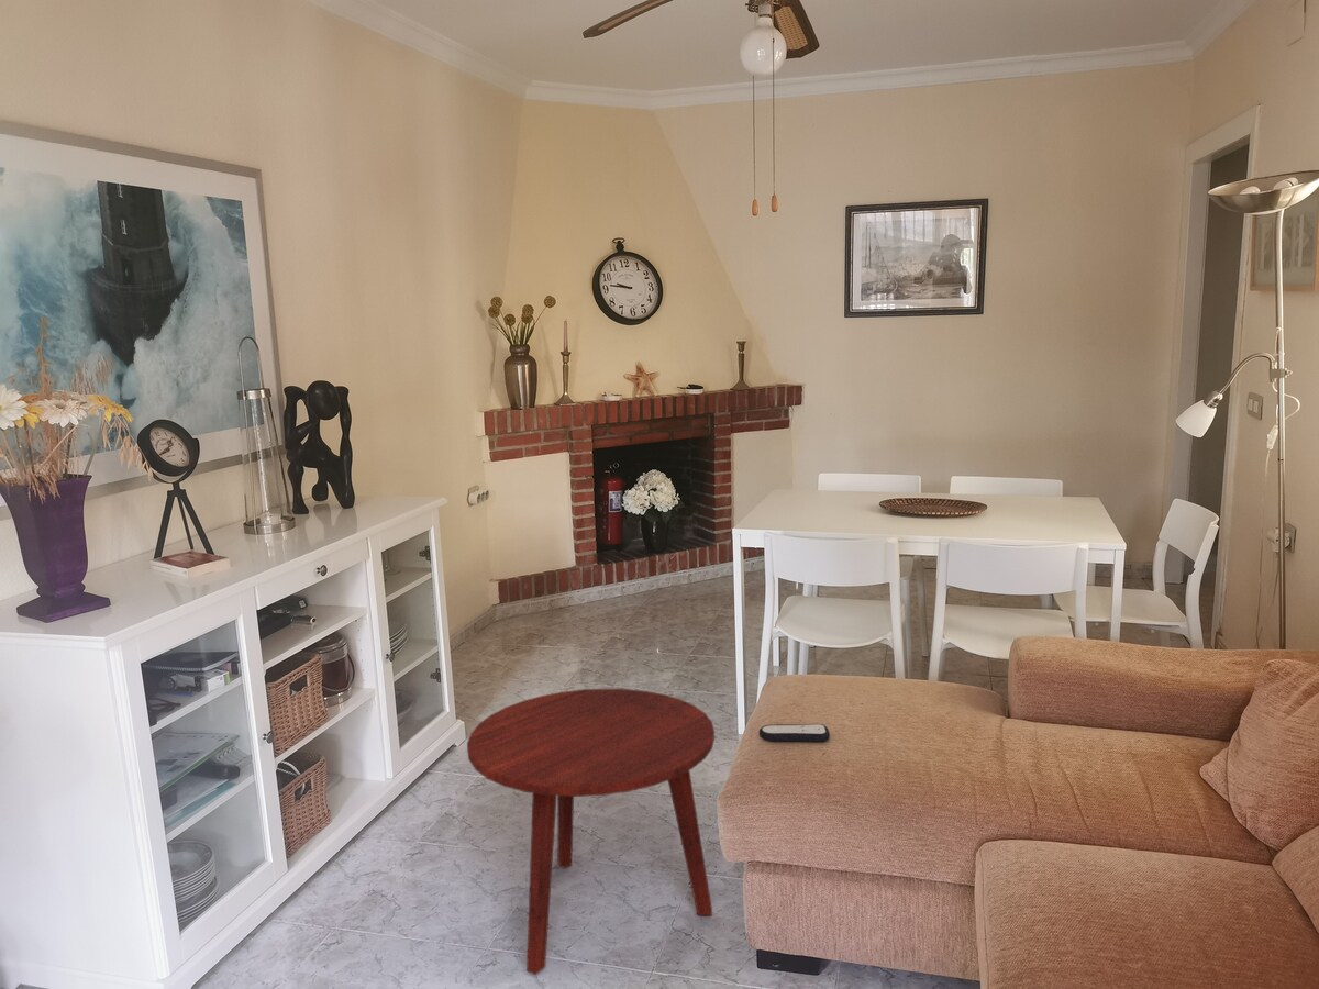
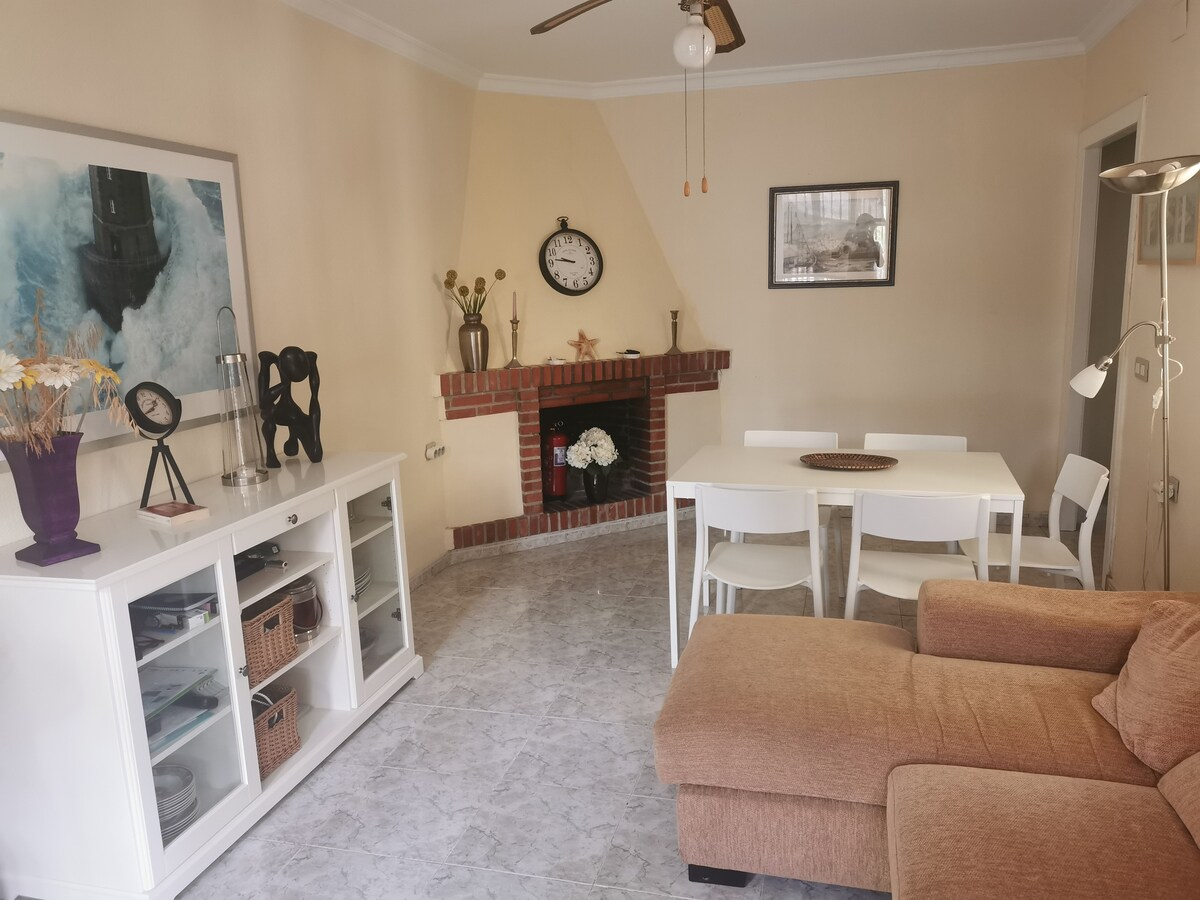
- remote control [758,723,831,743]
- side table [466,688,716,976]
